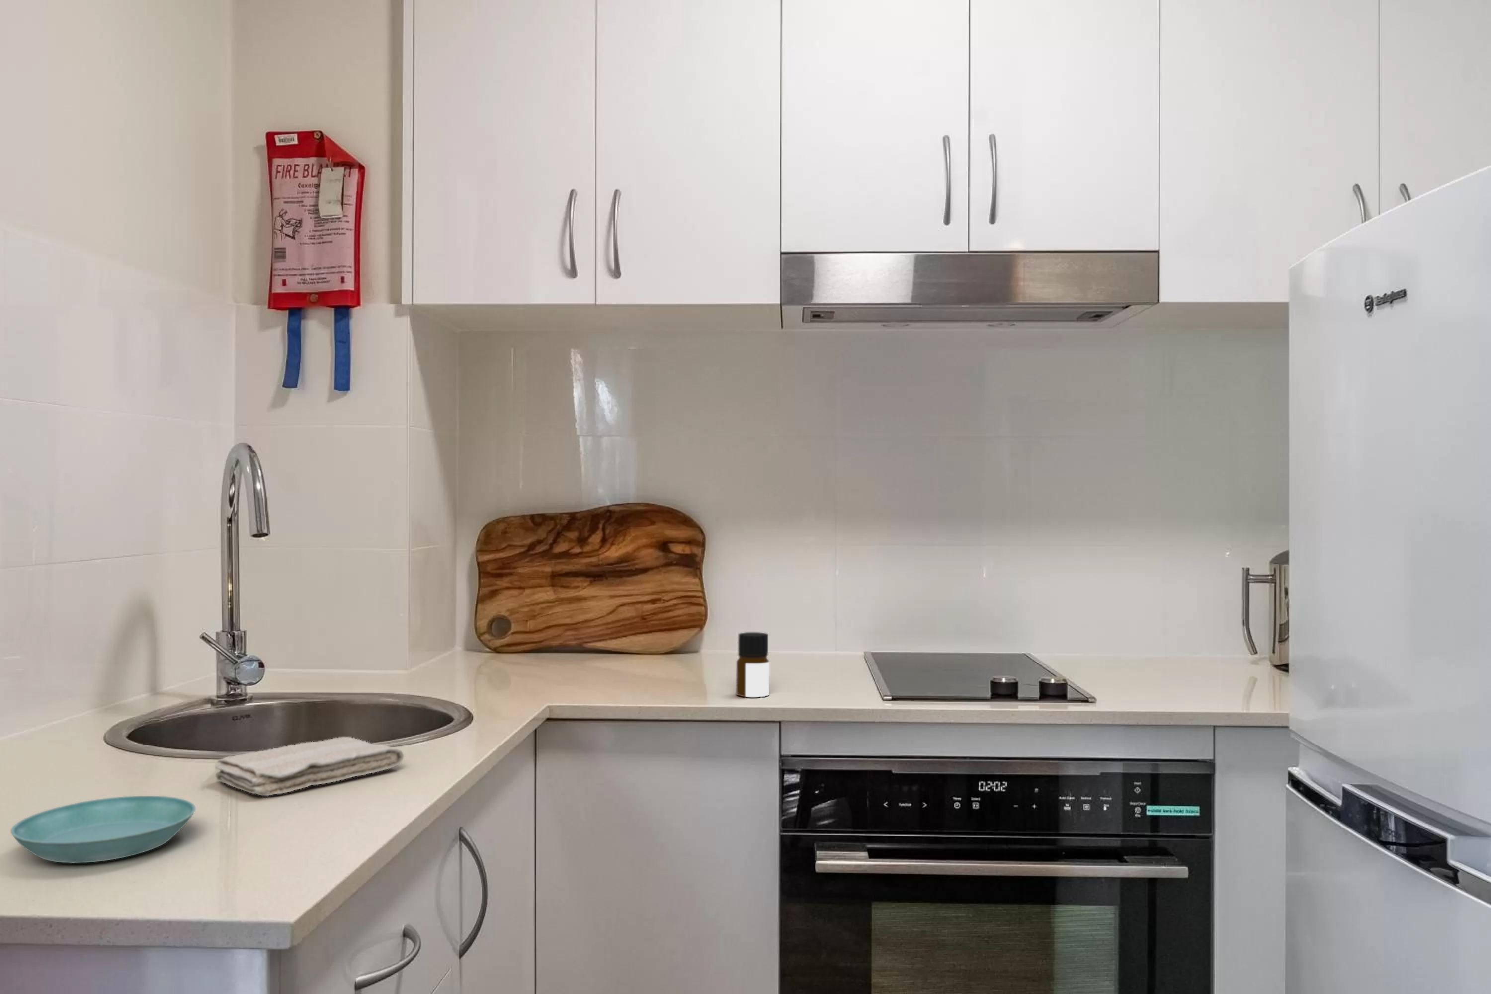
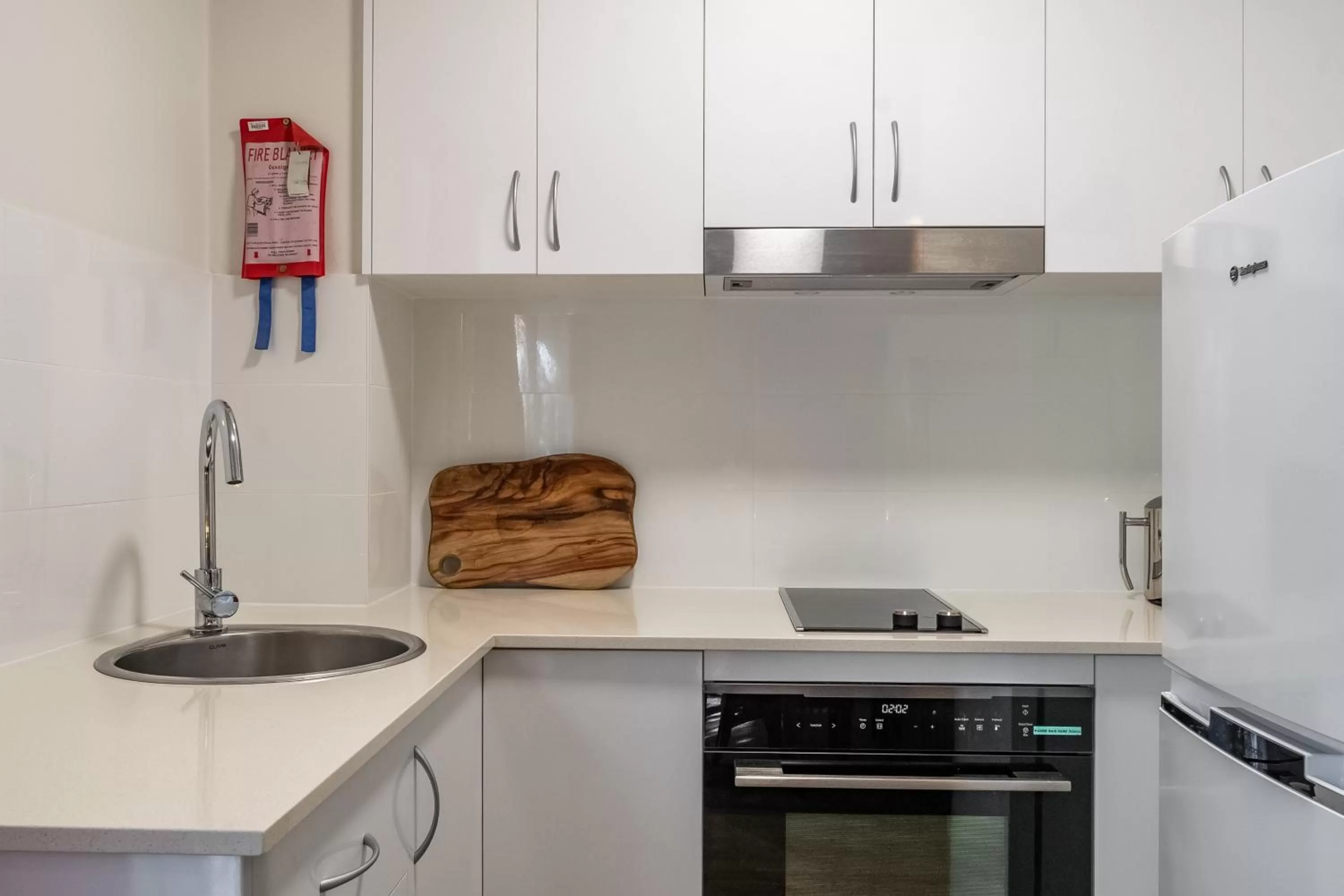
- bottle [736,631,770,698]
- washcloth [214,736,404,797]
- saucer [10,795,196,863]
